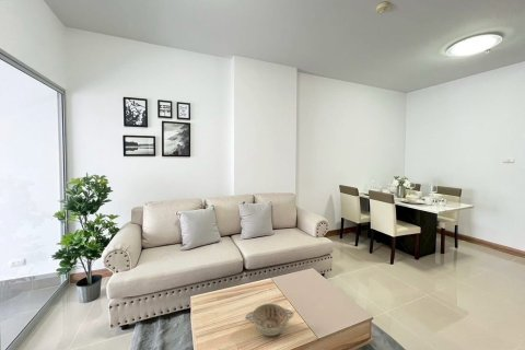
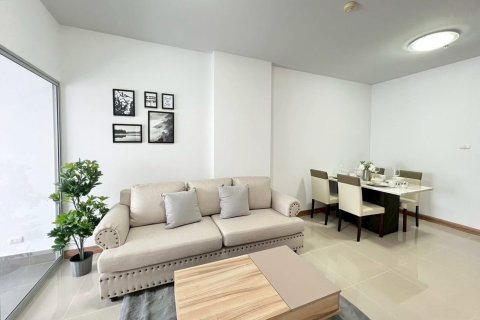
- decorative bowl [244,303,294,337]
